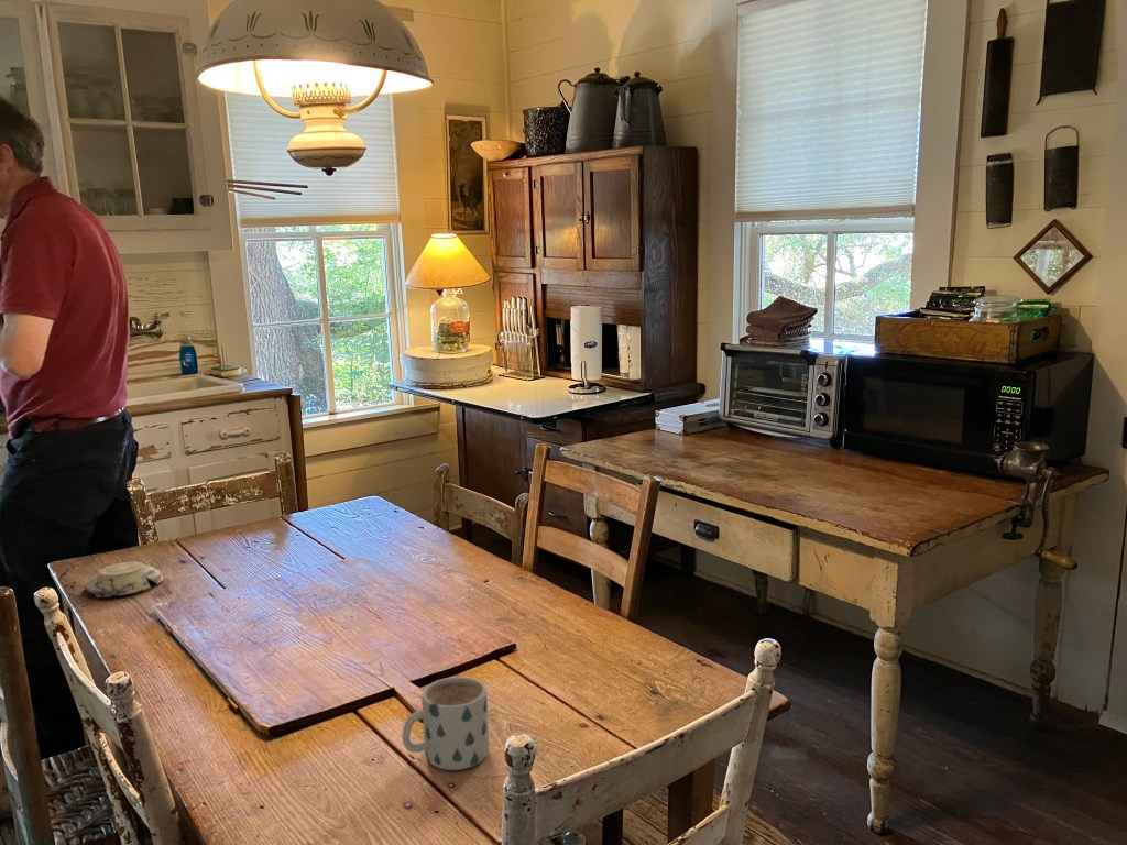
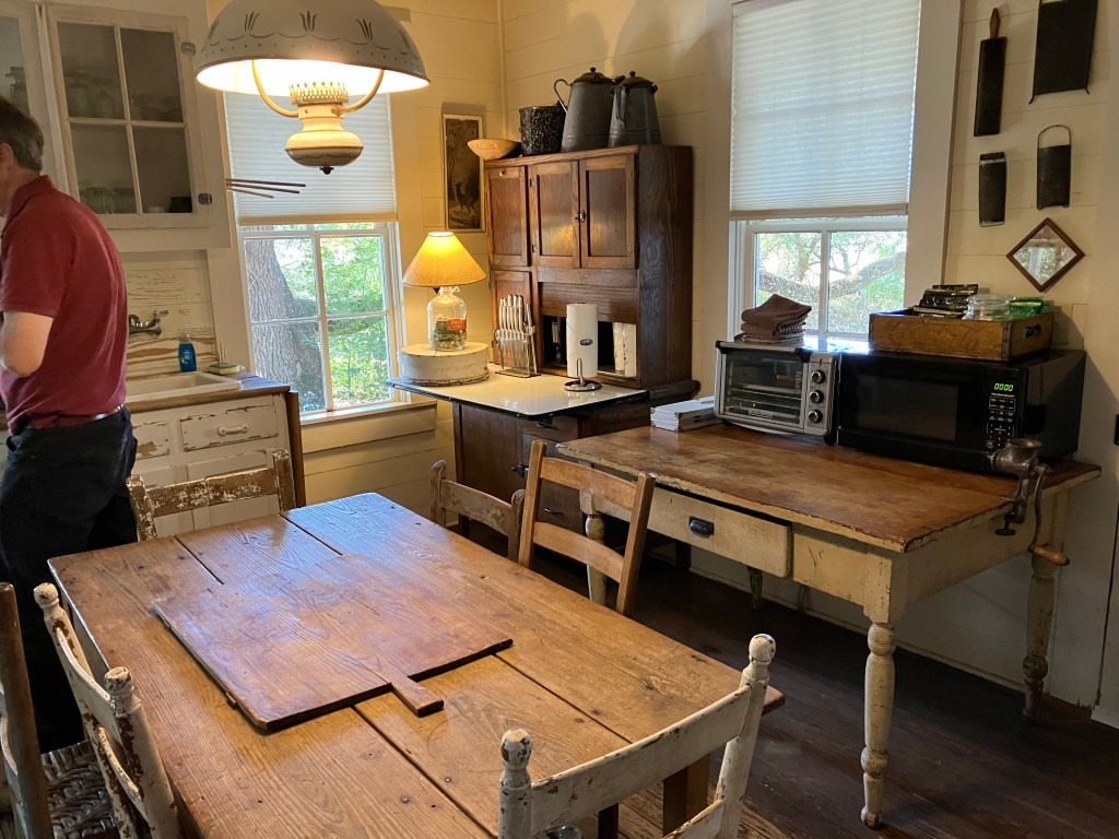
- mug [401,676,490,771]
- decorative bowl [83,561,164,599]
